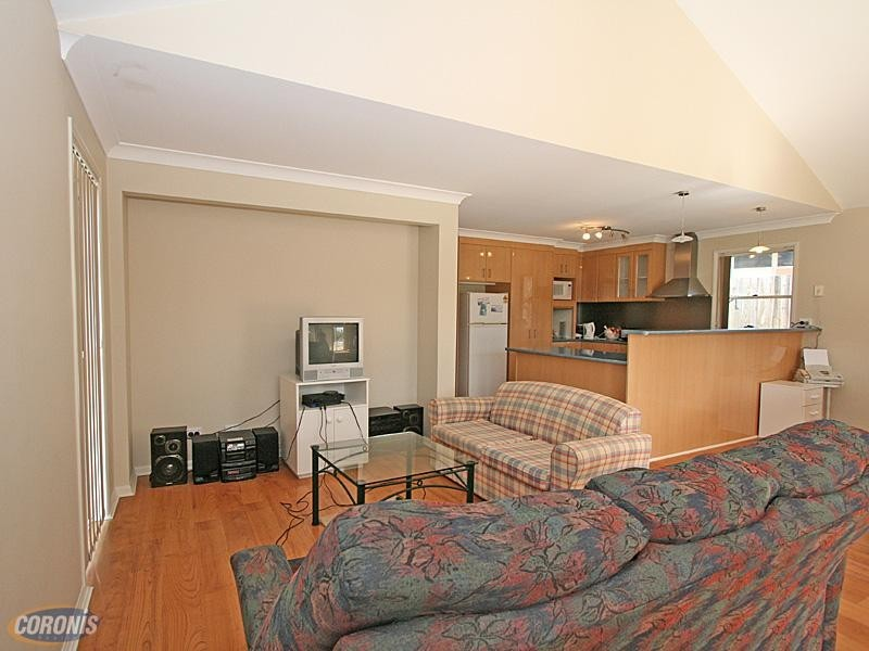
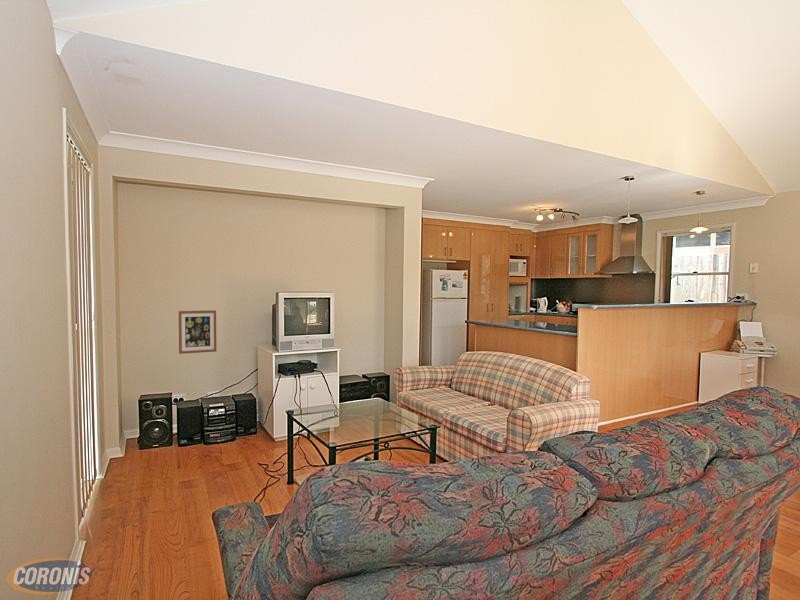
+ wall art [178,309,217,355]
